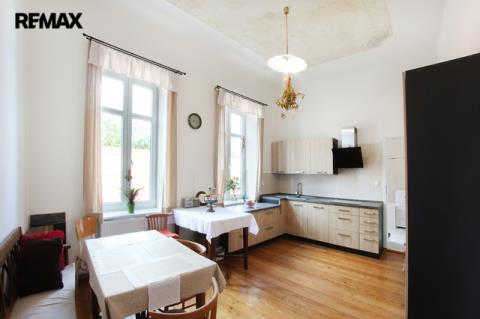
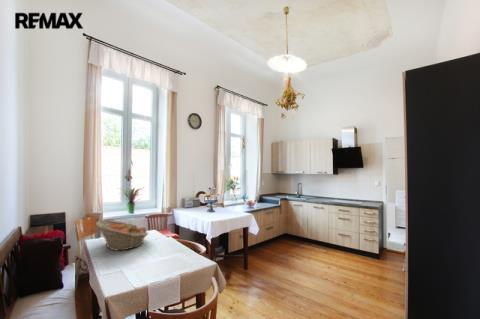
+ fruit basket [95,219,149,252]
